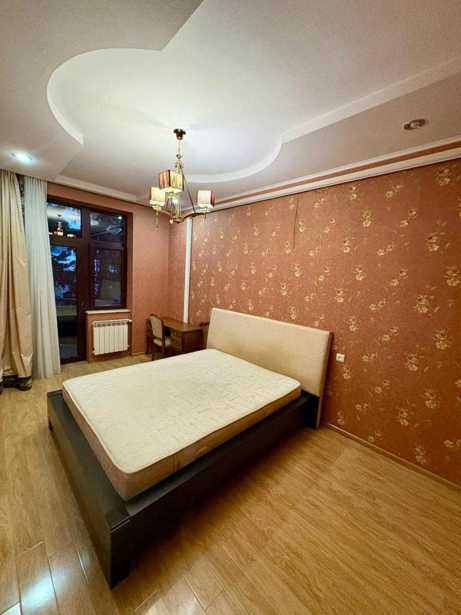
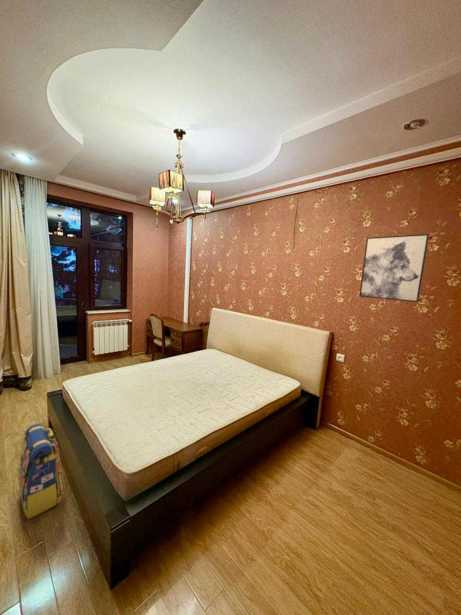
+ backpack [17,423,66,520]
+ wall art [358,233,430,303]
